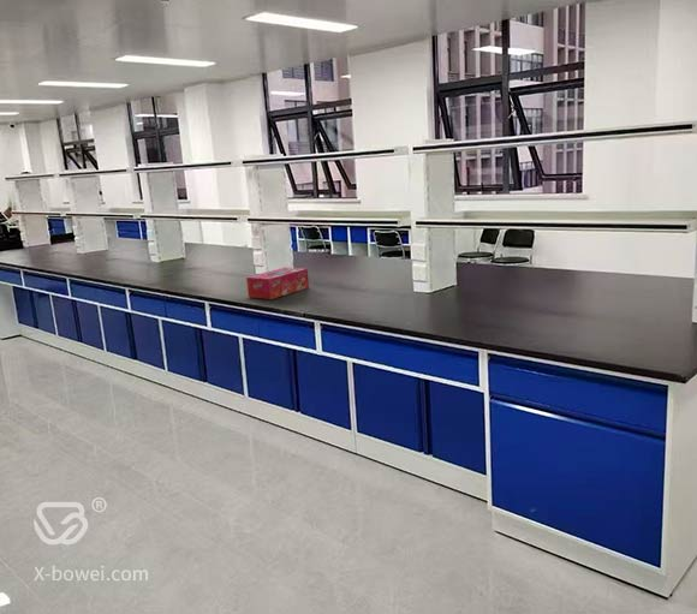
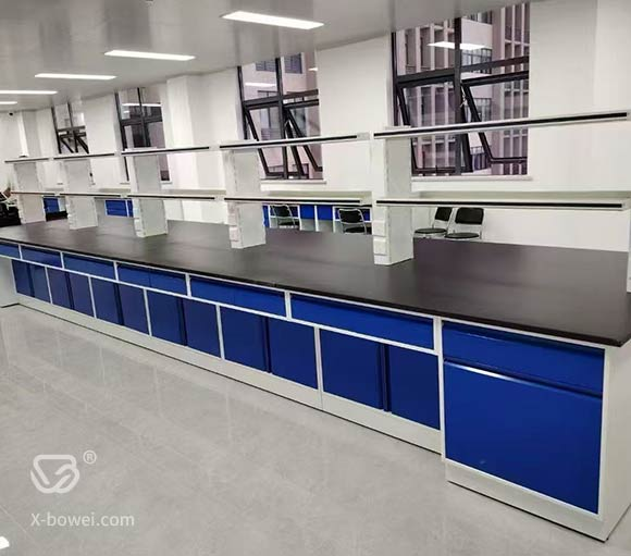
- tissue box [245,267,310,300]
